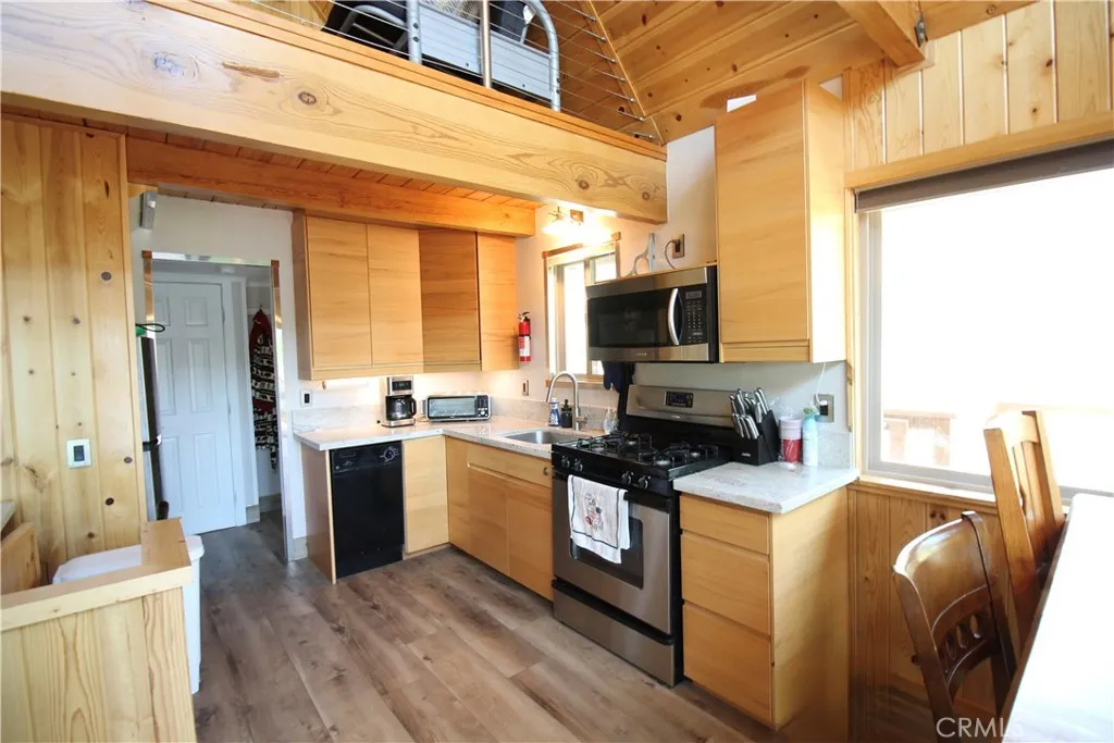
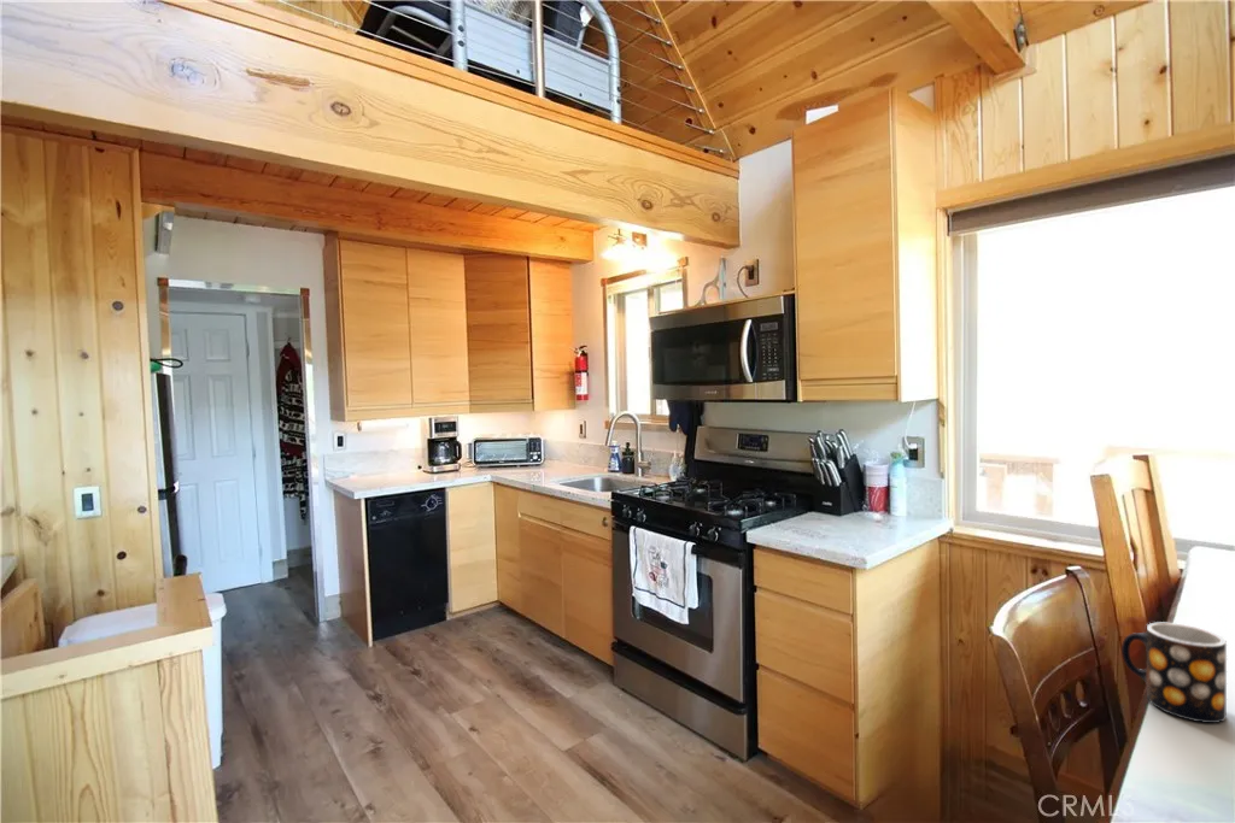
+ mug [1120,622,1228,724]
